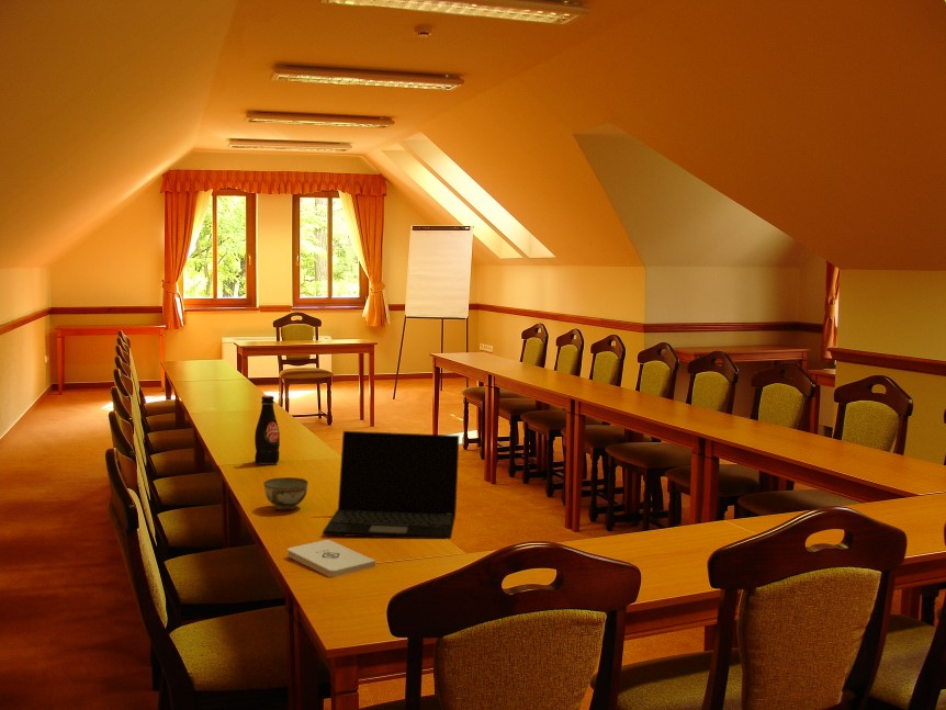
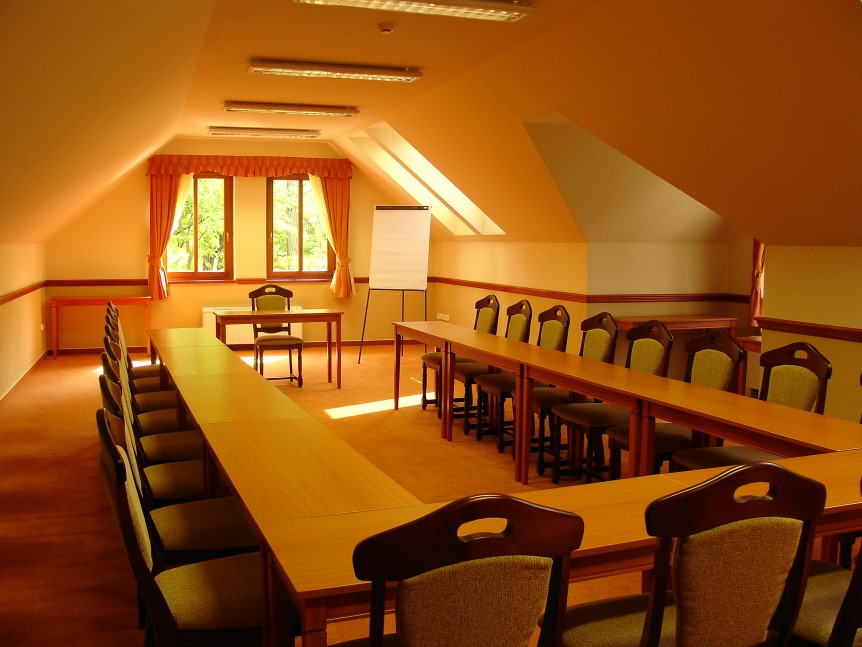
- bottle [254,395,281,465]
- notepad [286,539,376,578]
- bowl [262,476,309,511]
- laptop [322,430,460,540]
